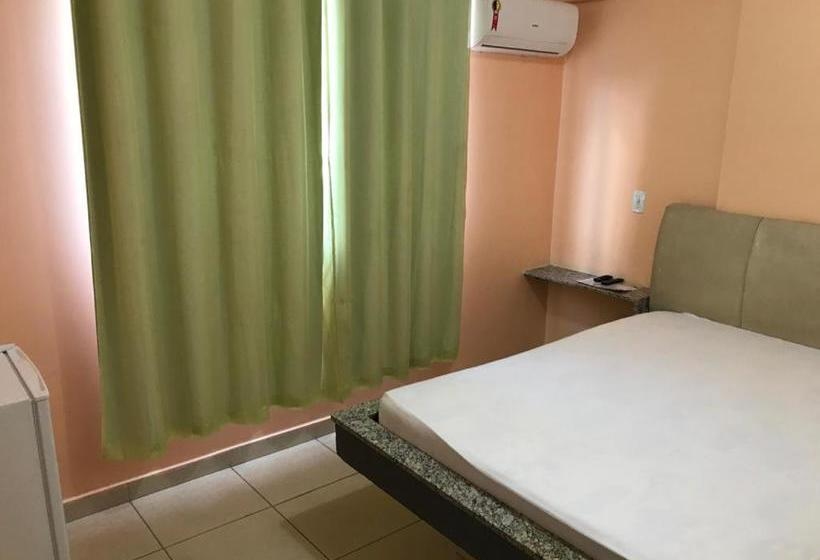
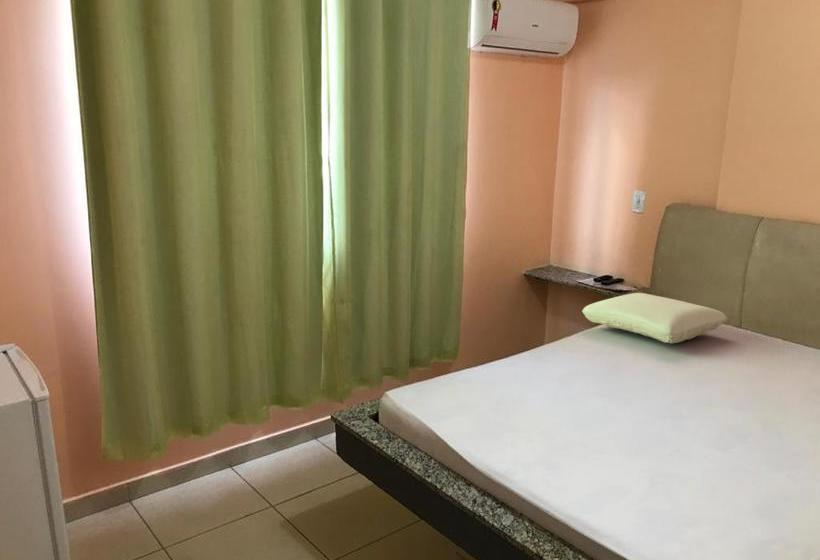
+ pillow [581,292,728,344]
